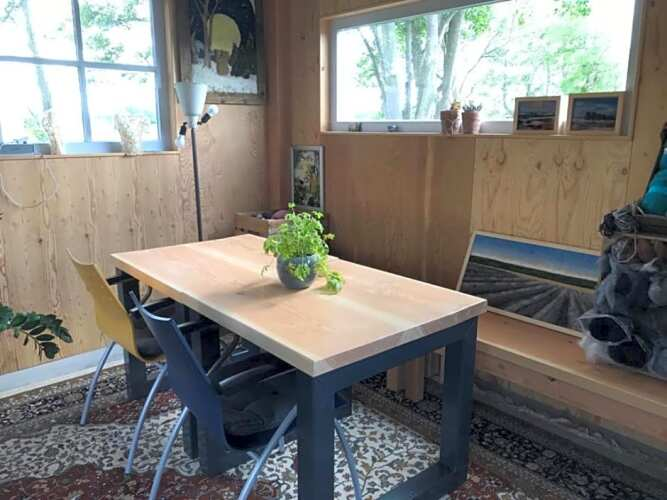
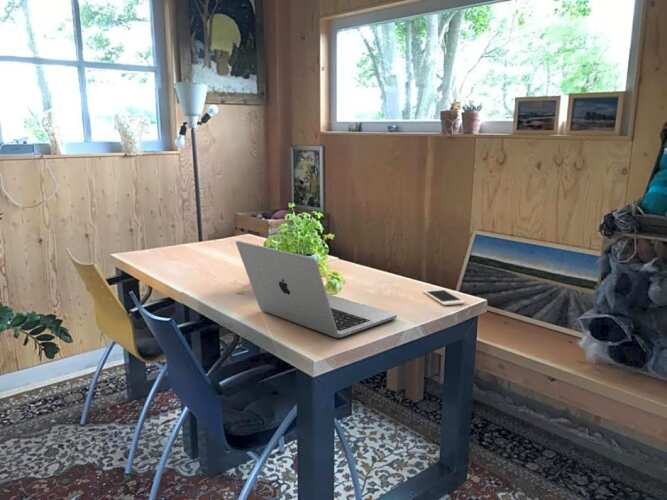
+ cell phone [422,288,466,306]
+ laptop [235,240,398,339]
